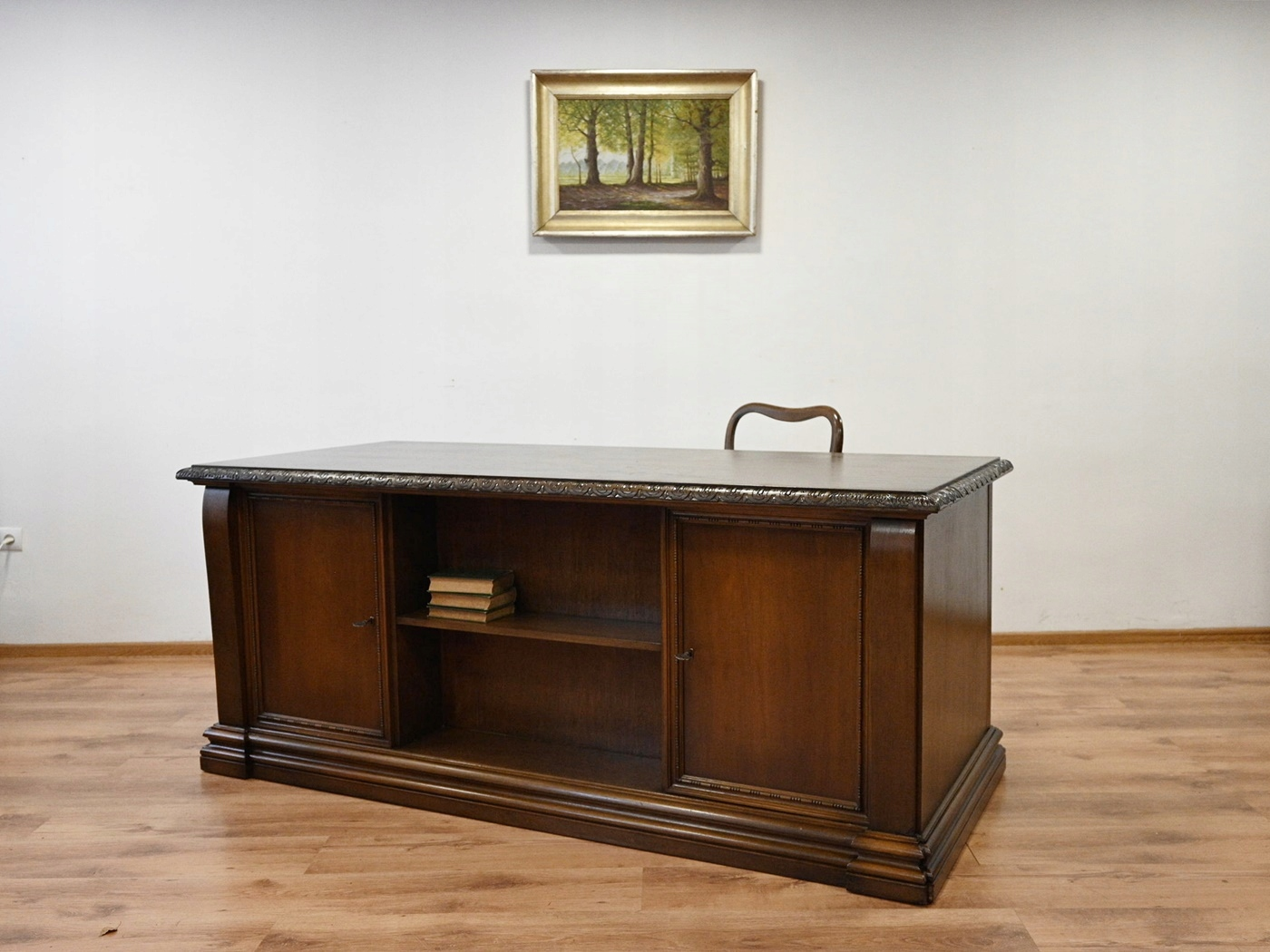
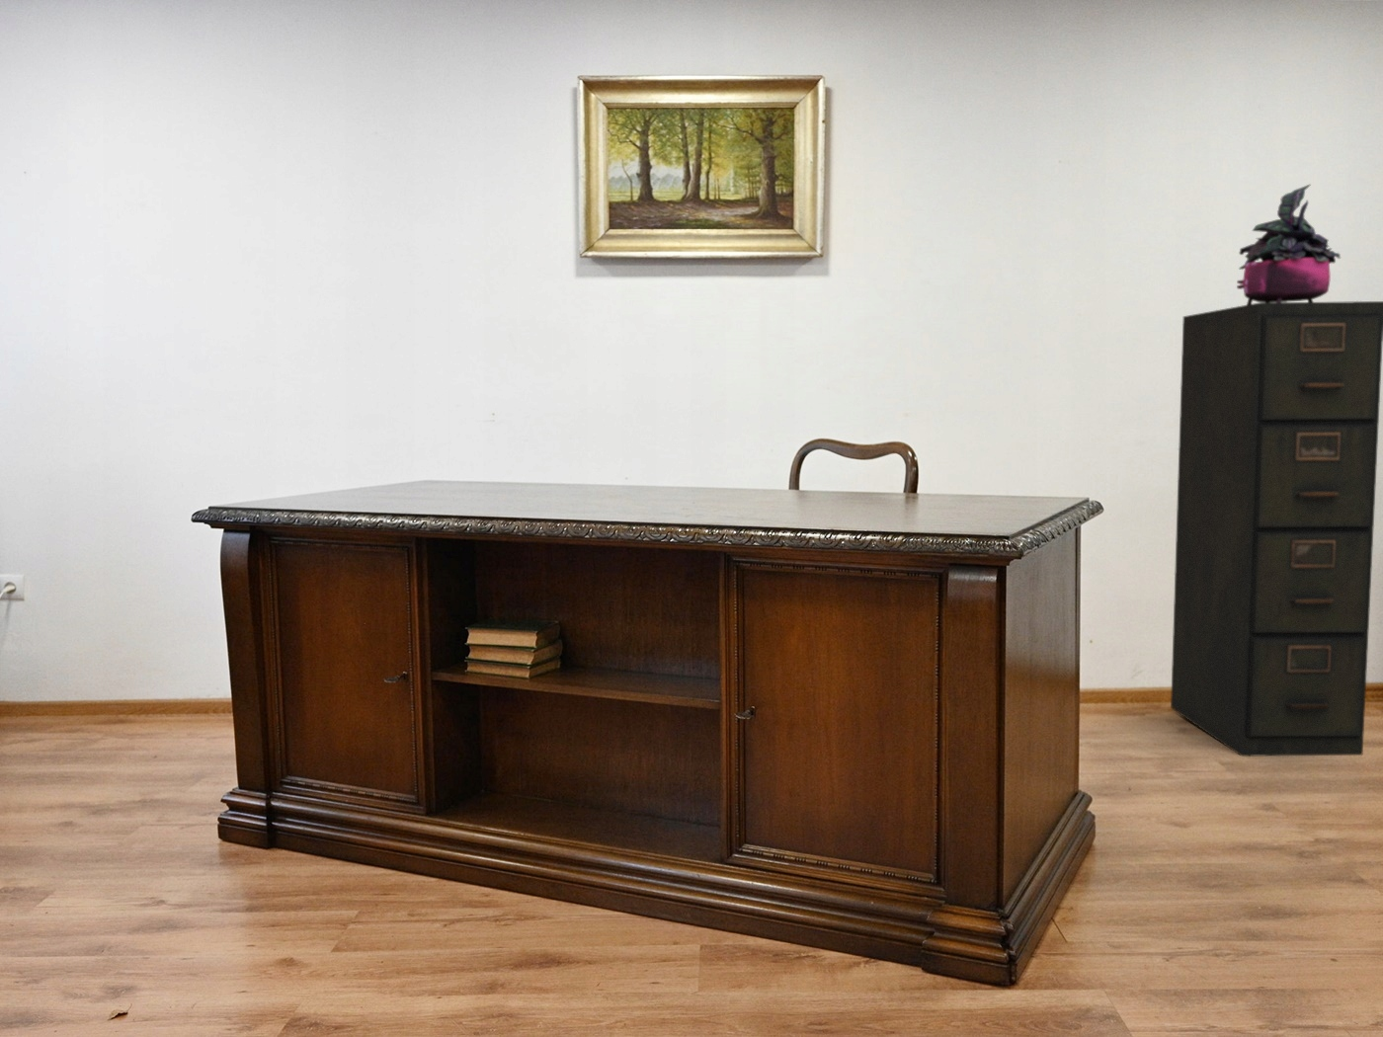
+ potted plant [1236,183,1343,305]
+ filing cabinet [1170,301,1383,757]
